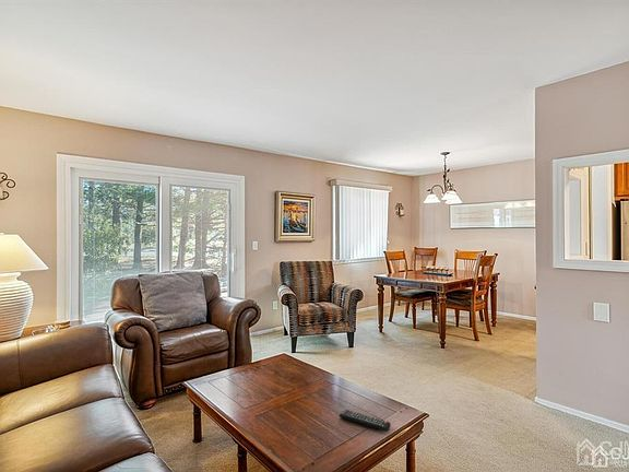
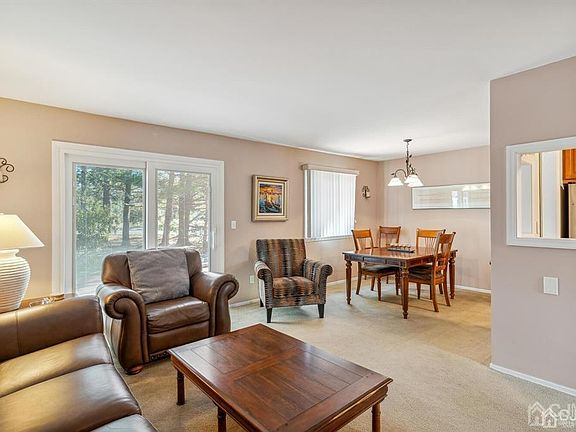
- remote control [339,409,392,433]
